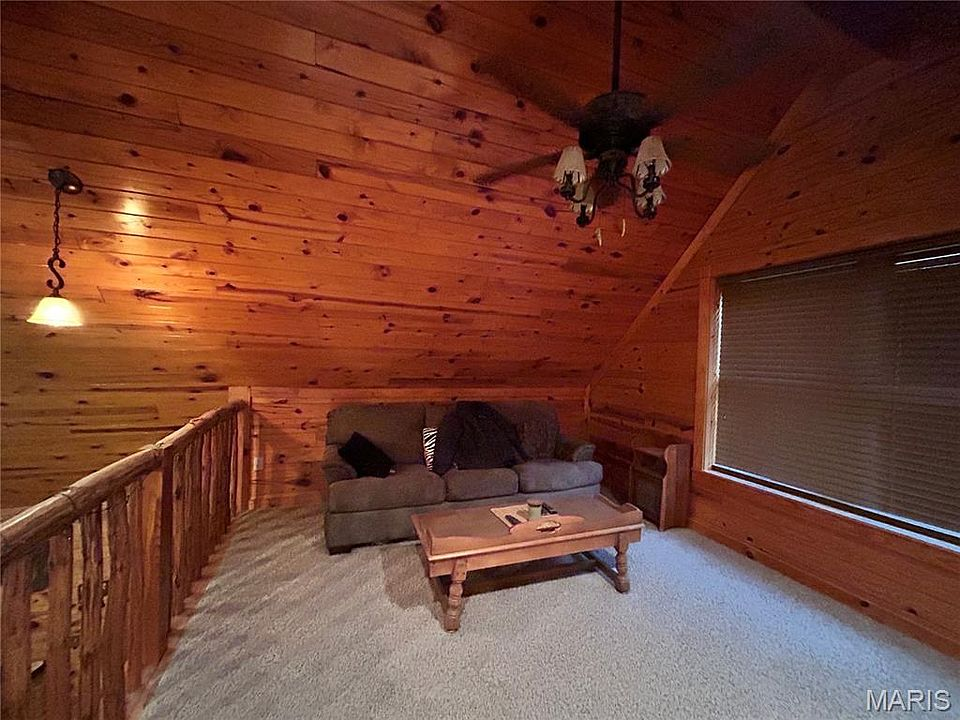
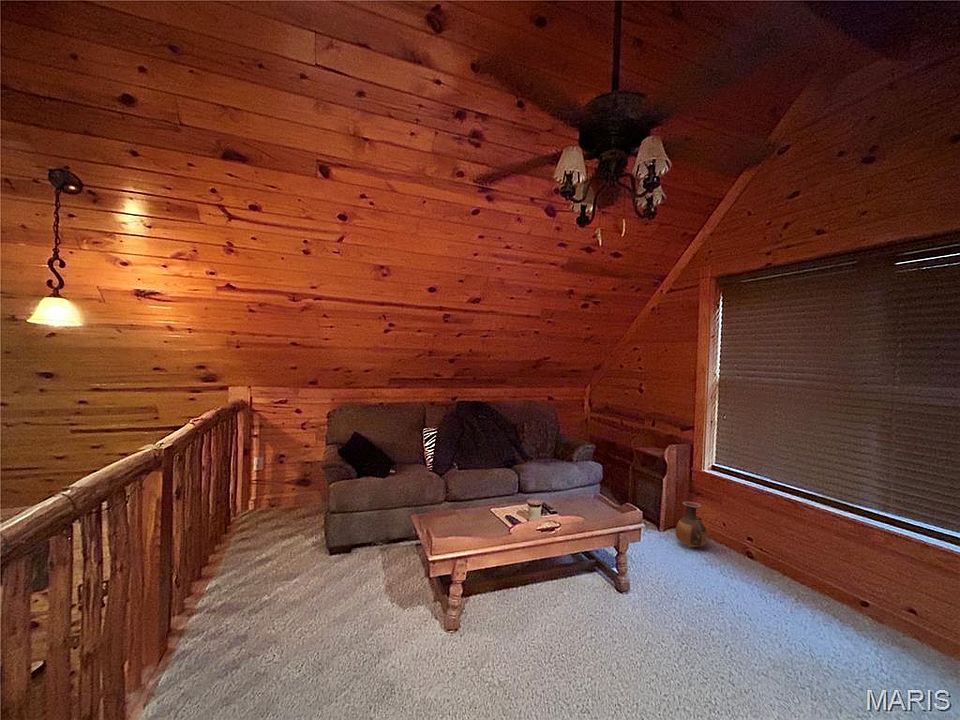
+ vase [675,501,708,549]
